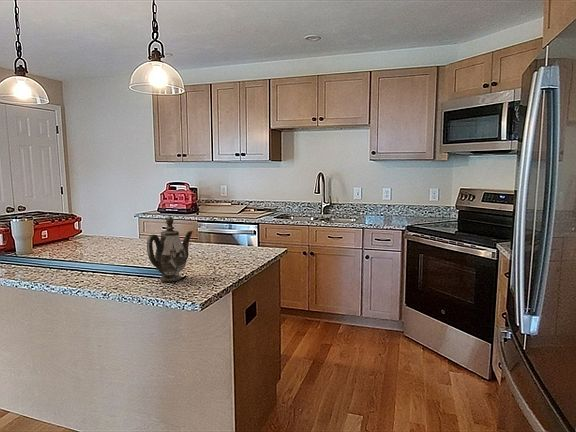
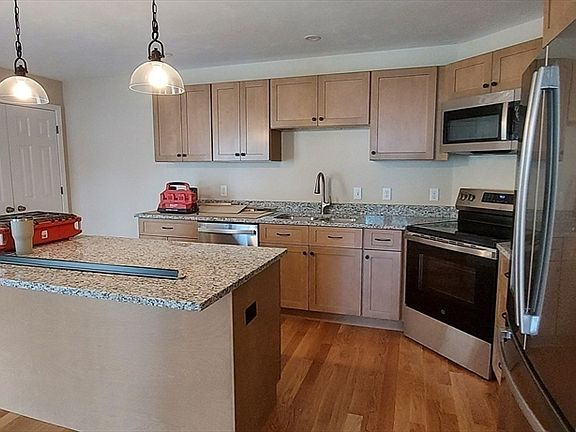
- teapot [146,215,194,283]
